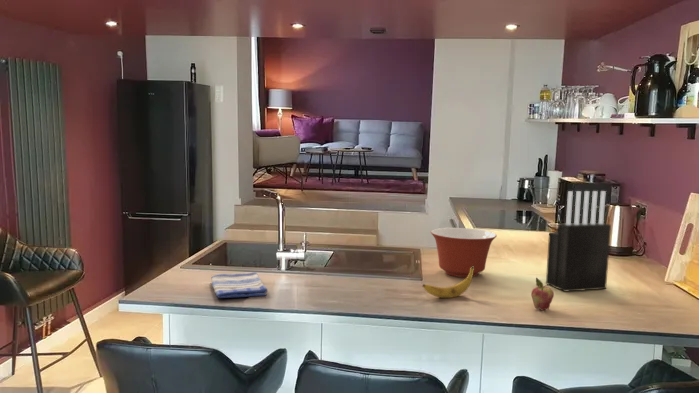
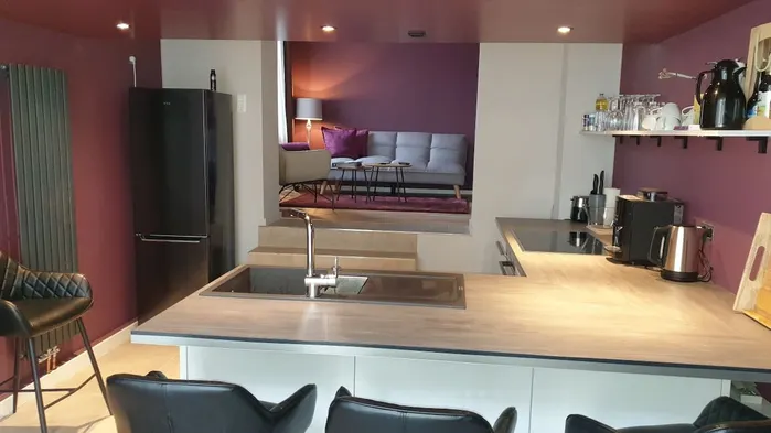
- mixing bowl [430,227,498,278]
- banana [421,266,474,299]
- knife block [545,190,612,293]
- dish towel [210,271,268,299]
- fruit [530,276,555,311]
